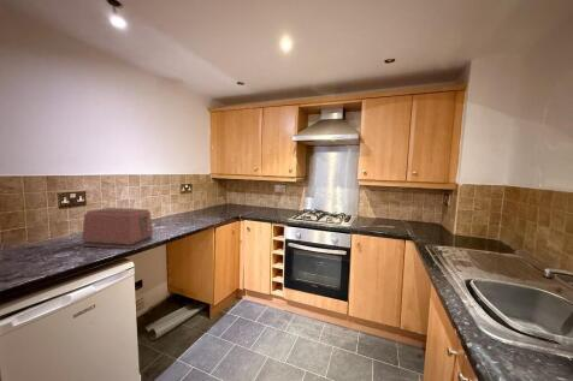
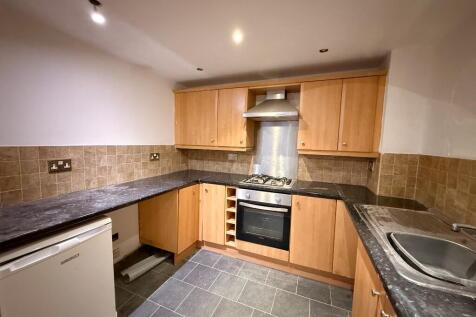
- toaster [81,207,154,250]
